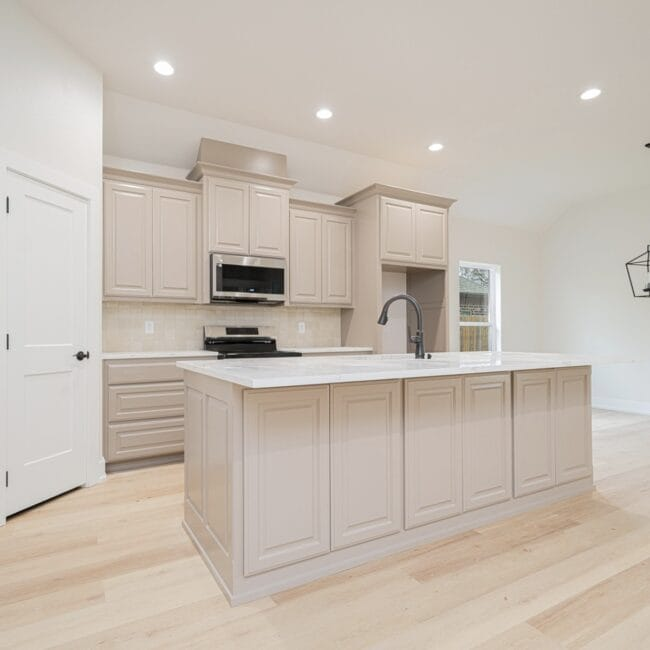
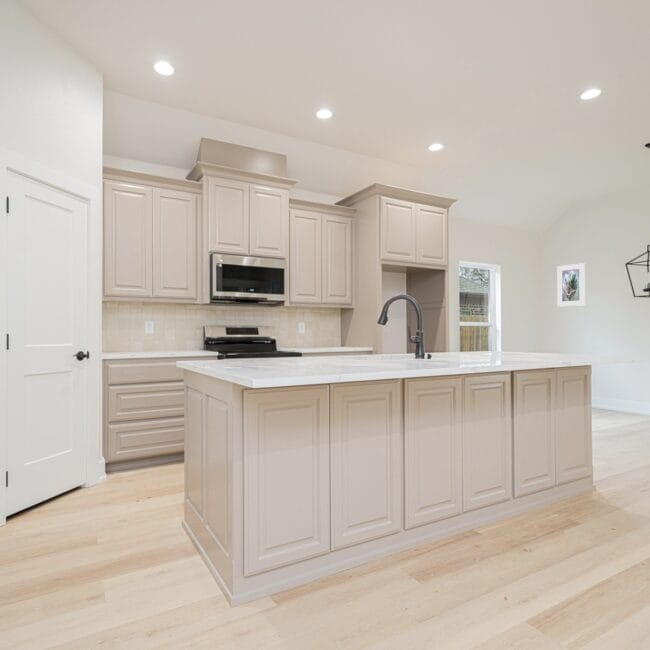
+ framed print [557,262,586,307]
